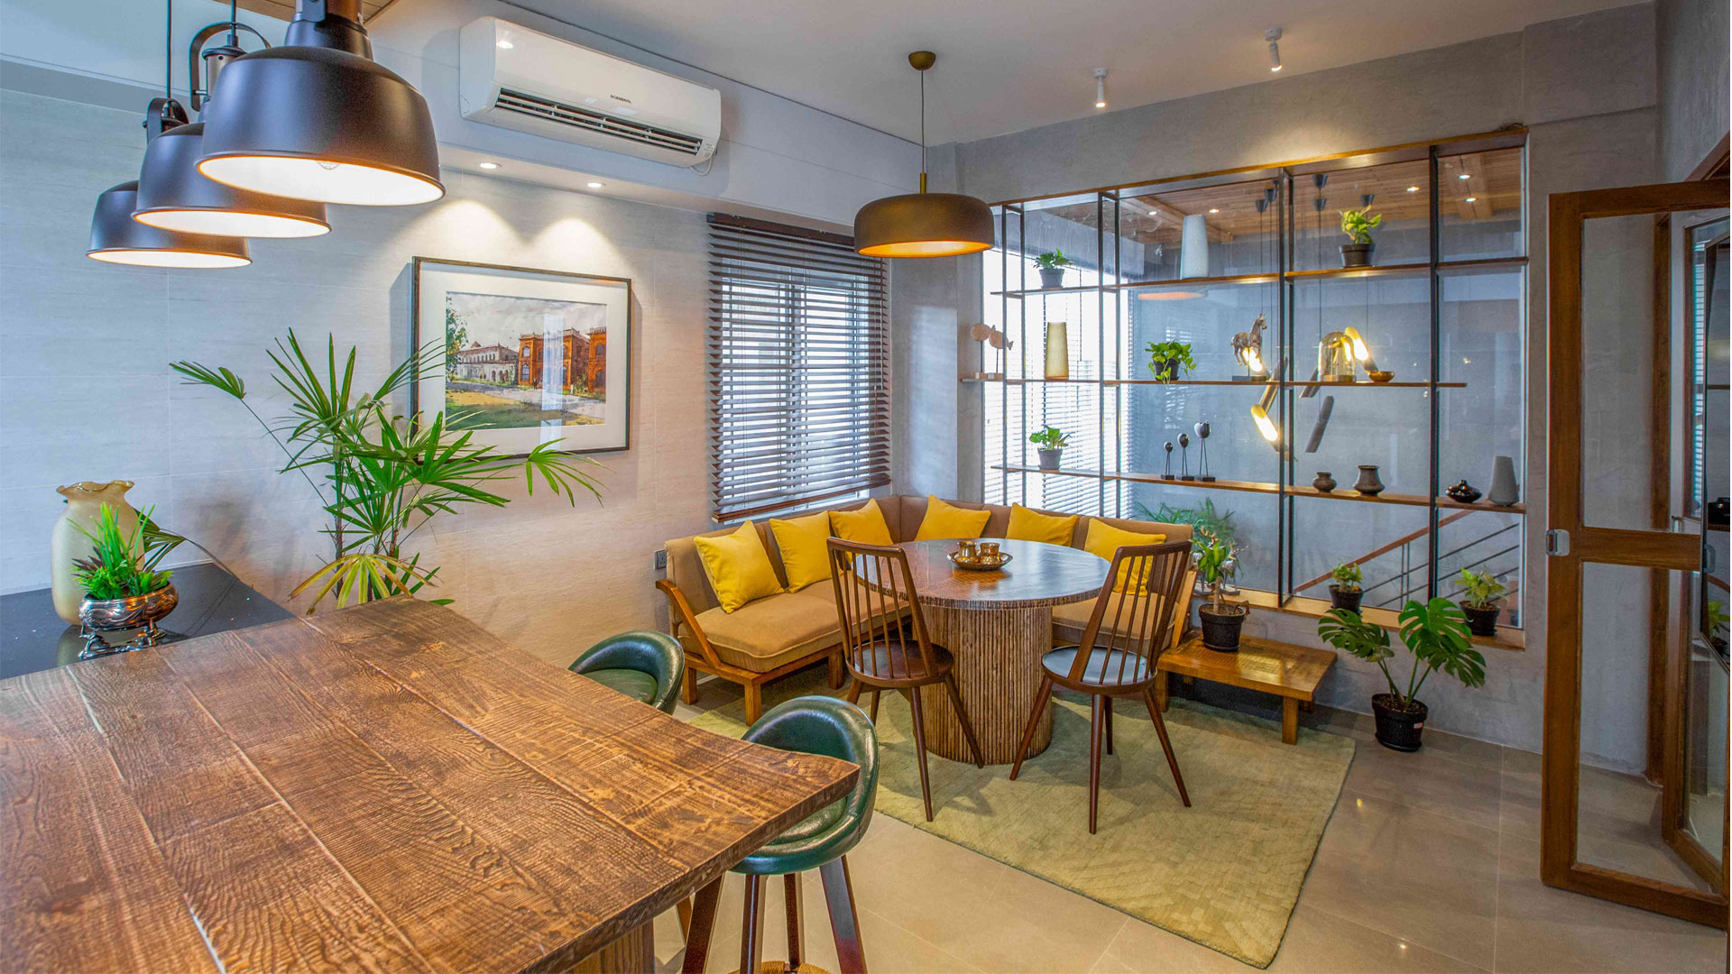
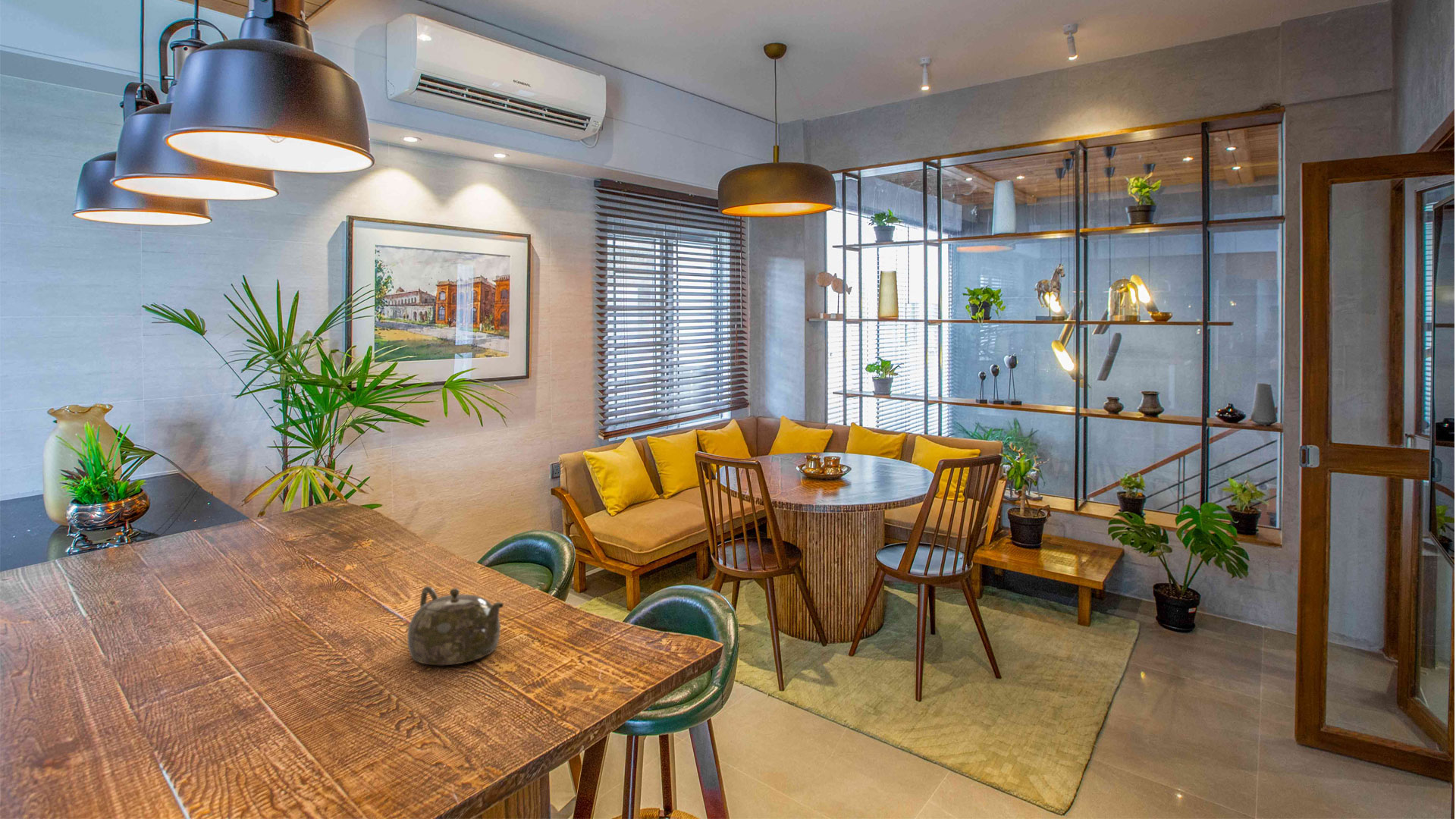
+ teapot [406,585,504,666]
